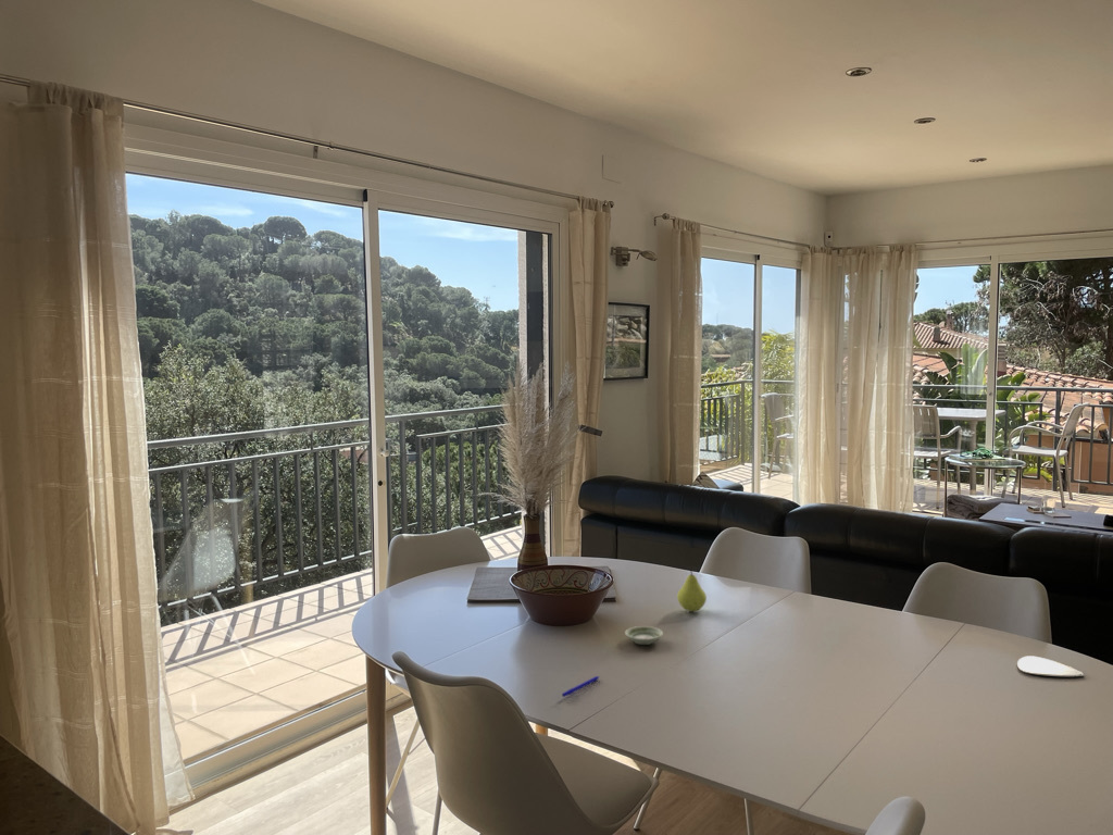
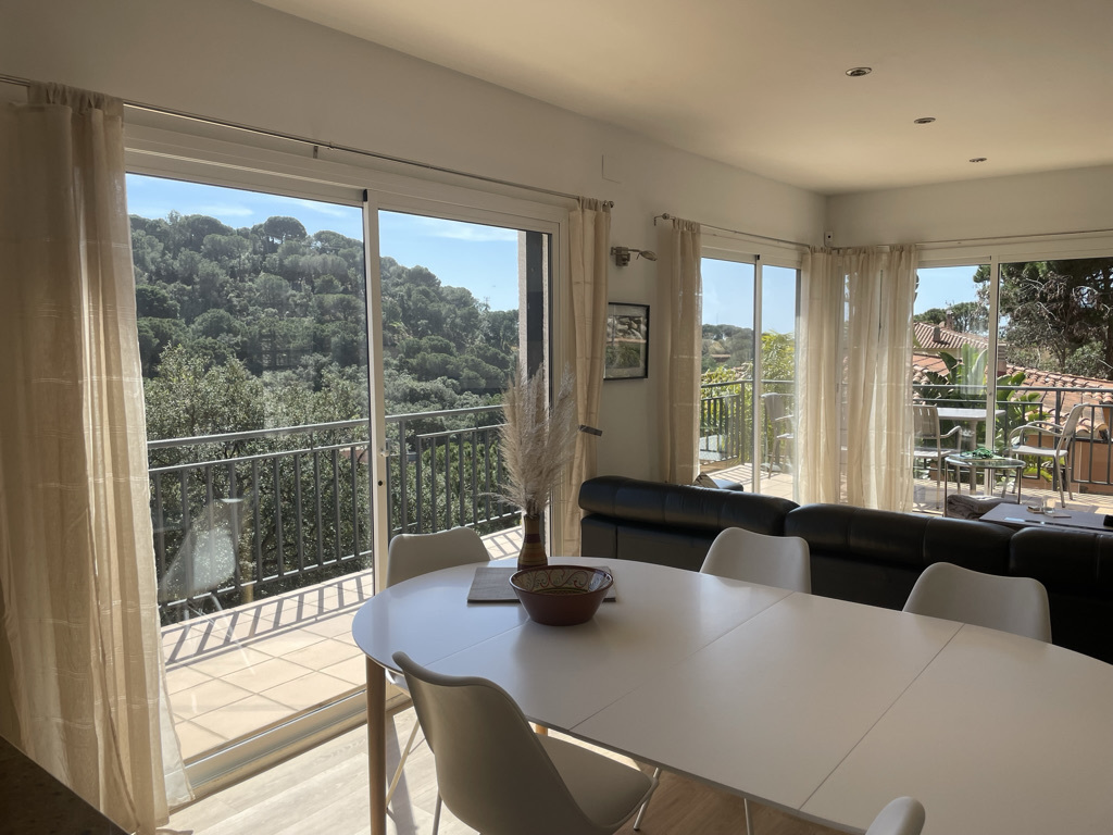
- saucer [624,625,664,646]
- pen [561,675,601,698]
- fruit [676,568,708,612]
- guitar pick [1016,655,1086,677]
